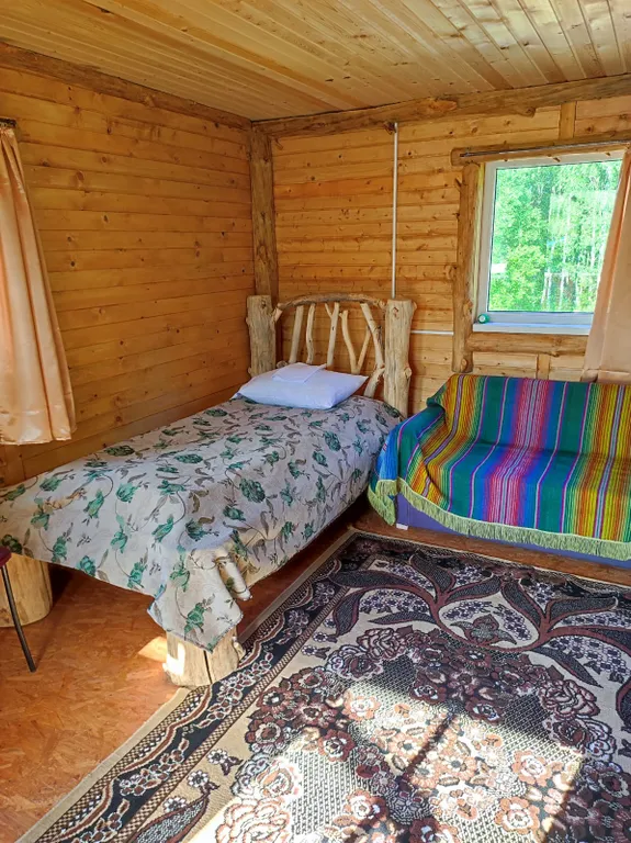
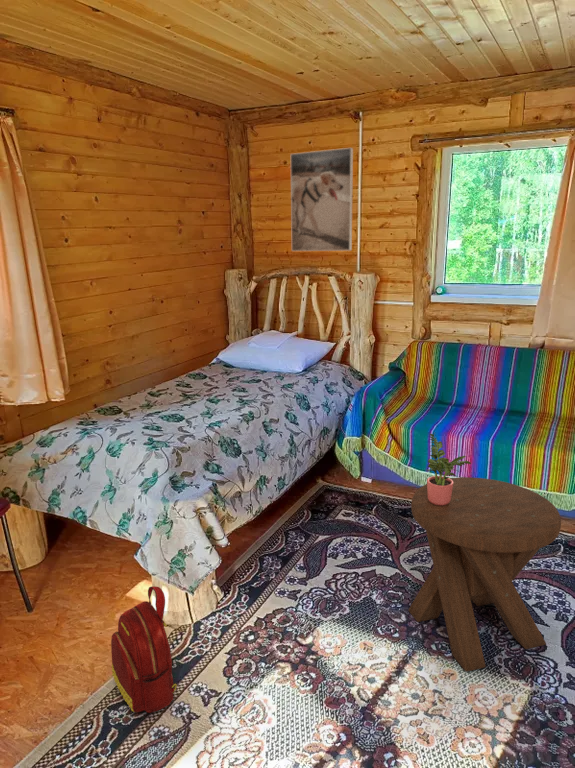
+ music stool [408,476,562,672]
+ backpack [110,585,178,714]
+ potted plant [426,432,472,506]
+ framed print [290,147,354,252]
